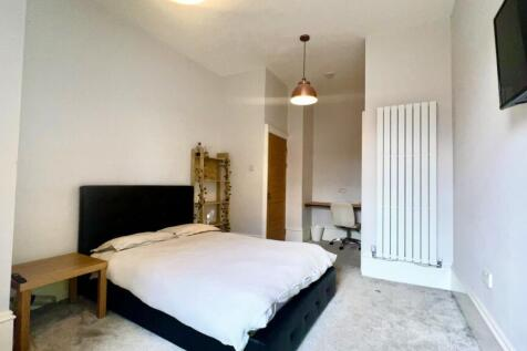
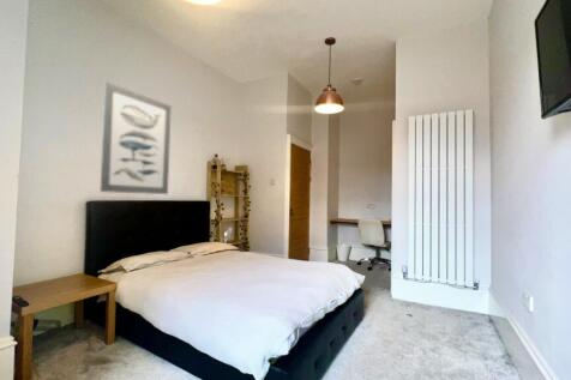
+ wall art [98,80,173,195]
